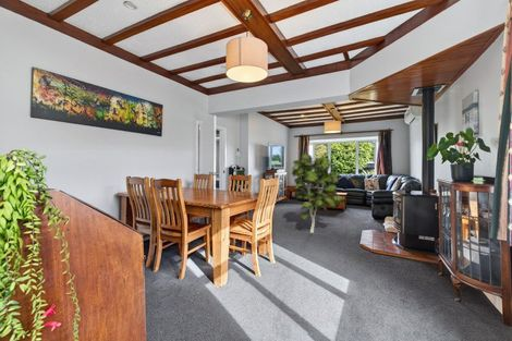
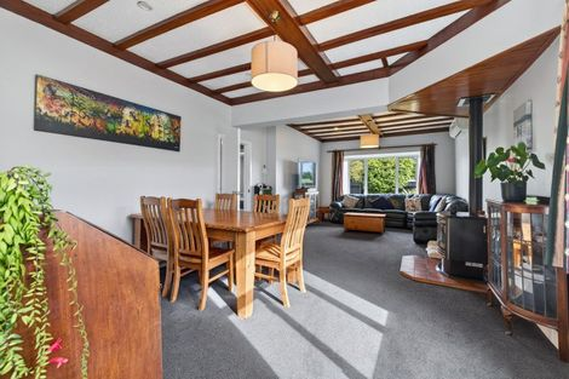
- indoor plant [290,153,346,234]
